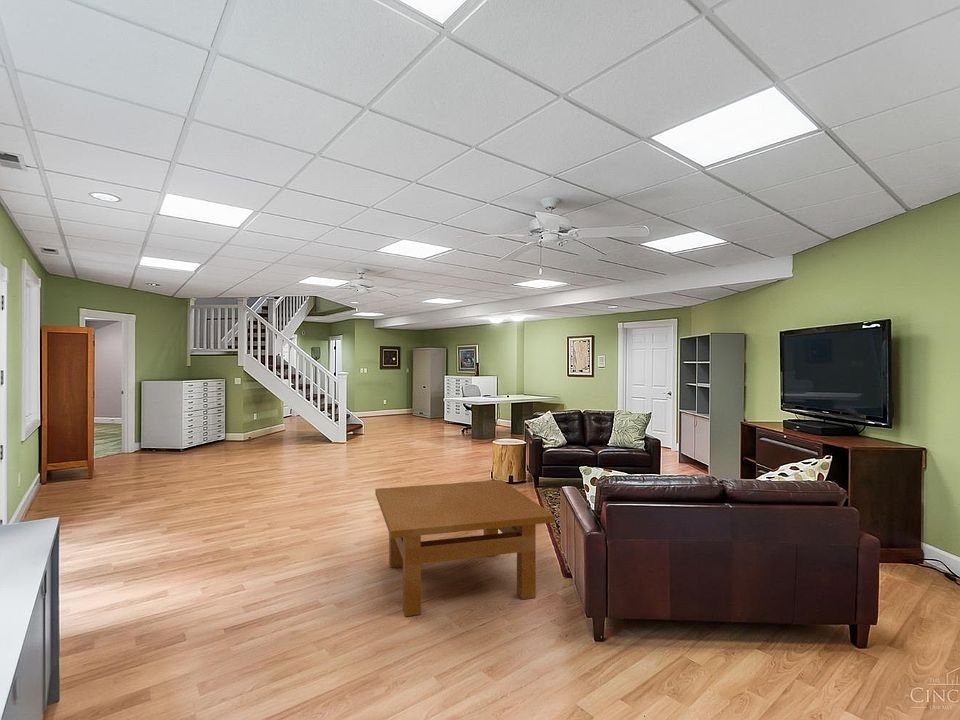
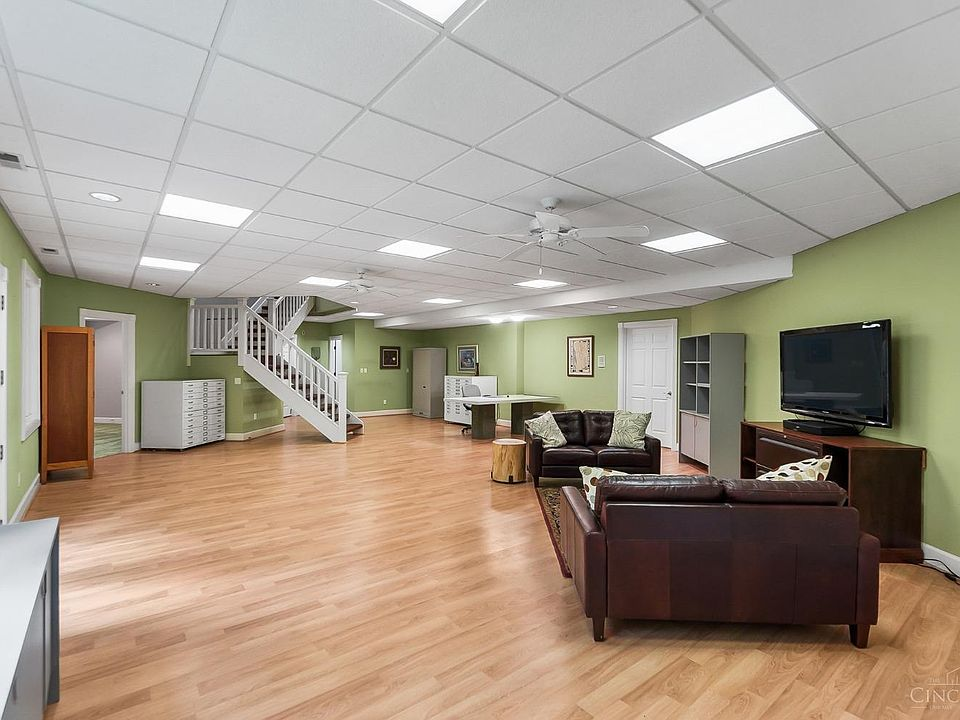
- table [374,479,556,617]
